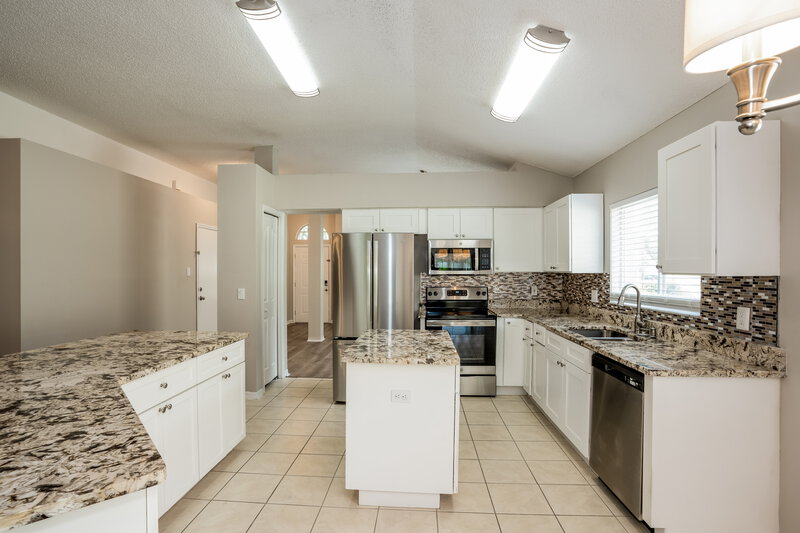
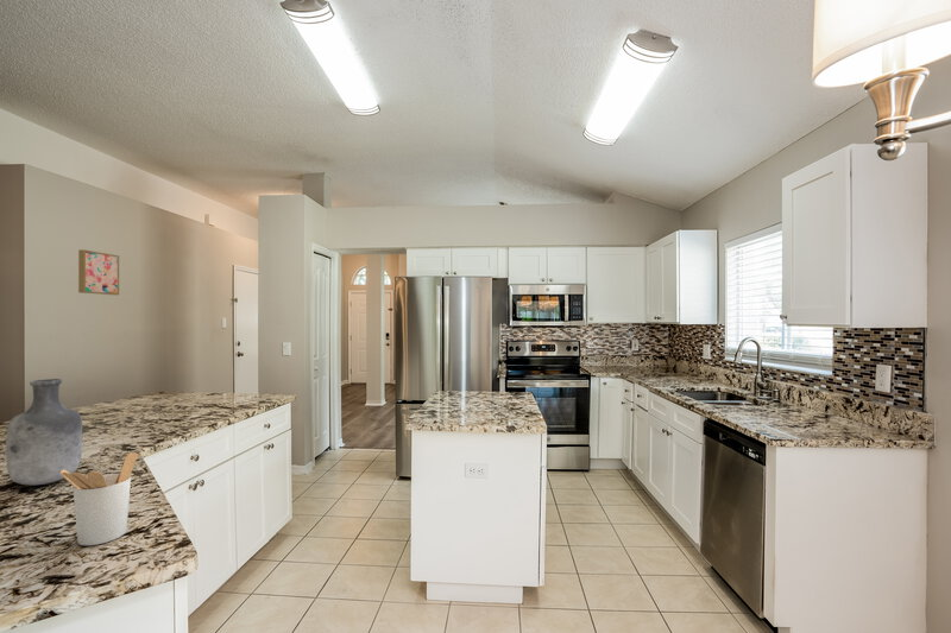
+ wall art [77,248,120,296]
+ utensil holder [61,451,139,546]
+ vase [5,378,83,487]
